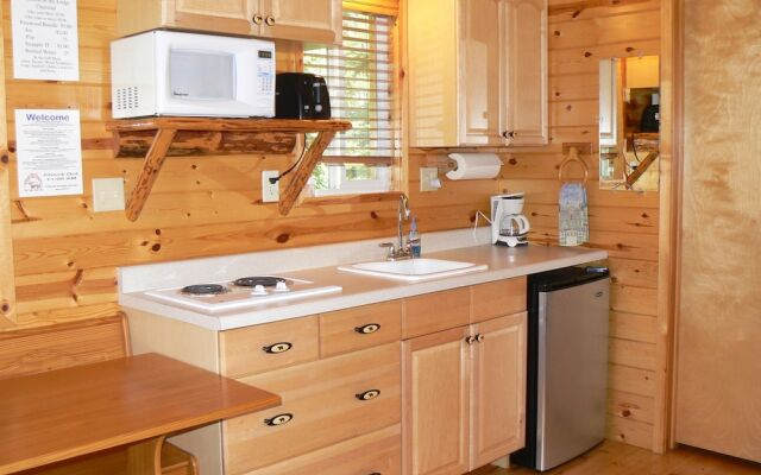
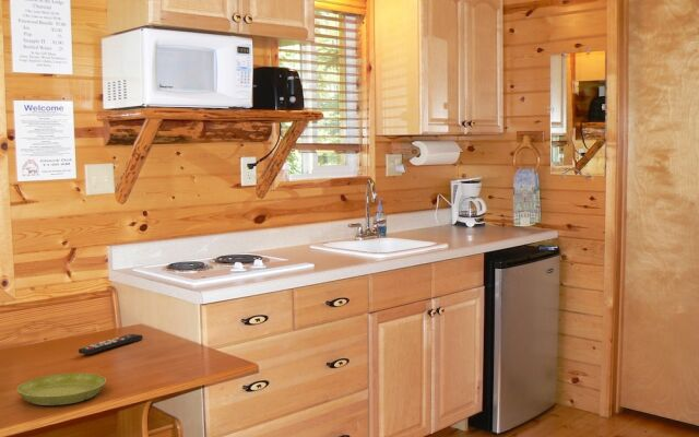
+ remote control [78,333,144,355]
+ saucer [16,373,107,406]
